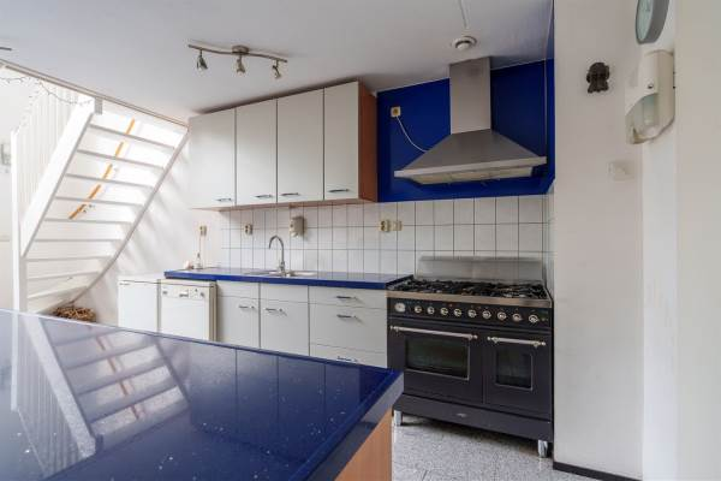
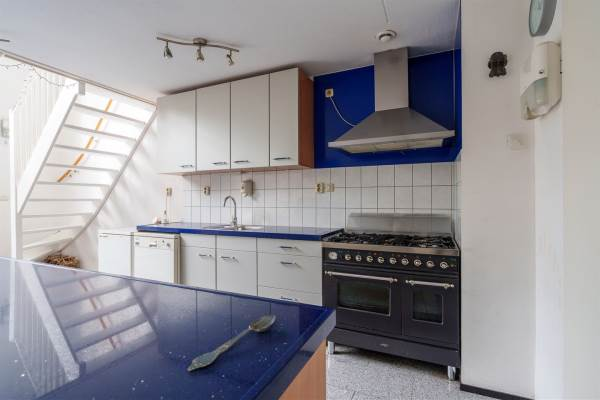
+ spoon [187,314,277,372]
